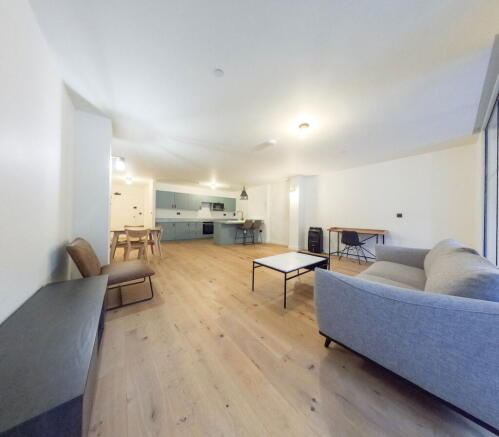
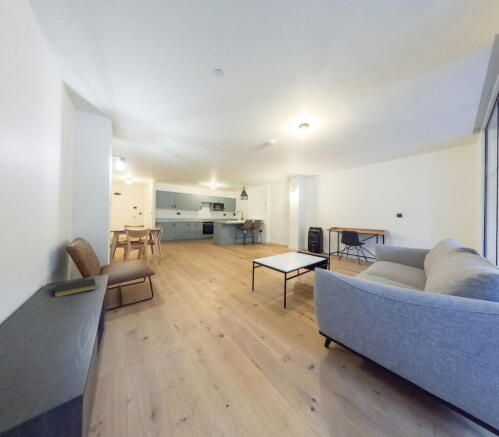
+ notepad [54,277,97,298]
